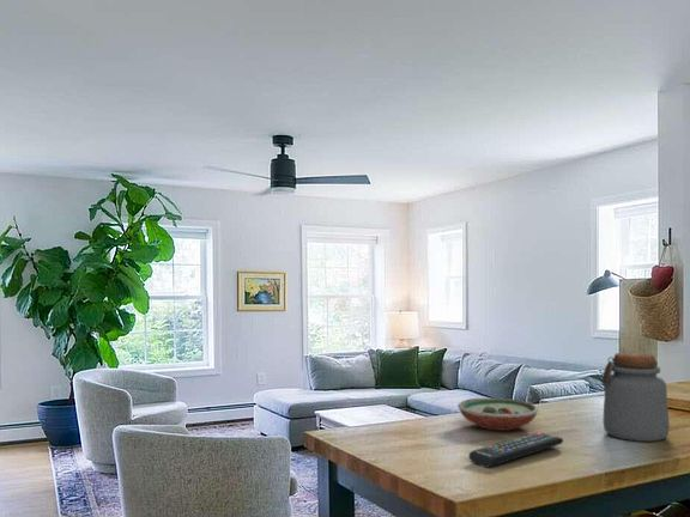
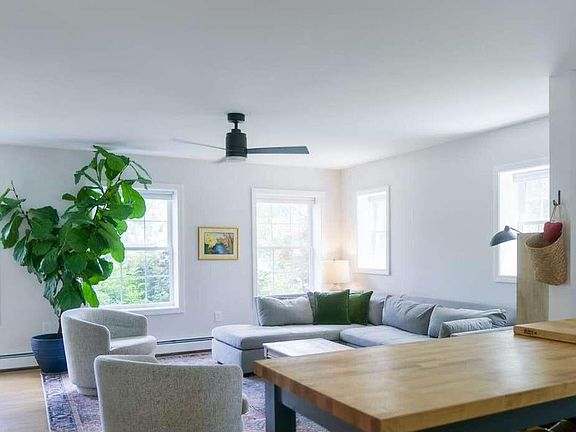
- remote control [467,431,564,468]
- decorative bowl [456,397,540,432]
- jar [600,351,671,443]
